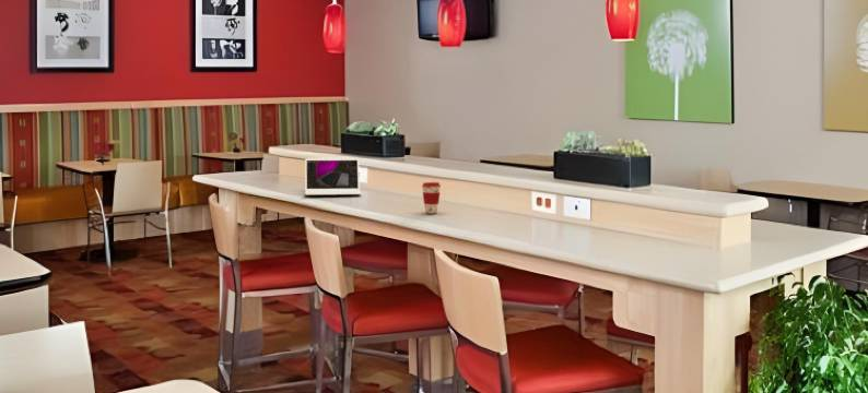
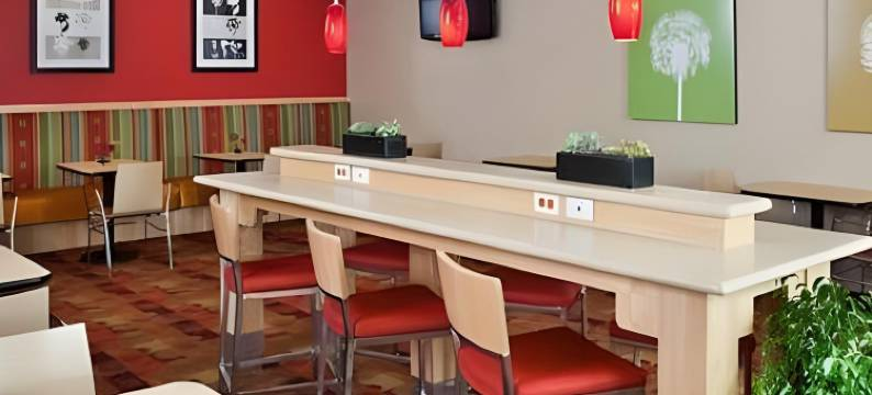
- laptop [304,157,363,195]
- coffee cup [421,181,442,214]
